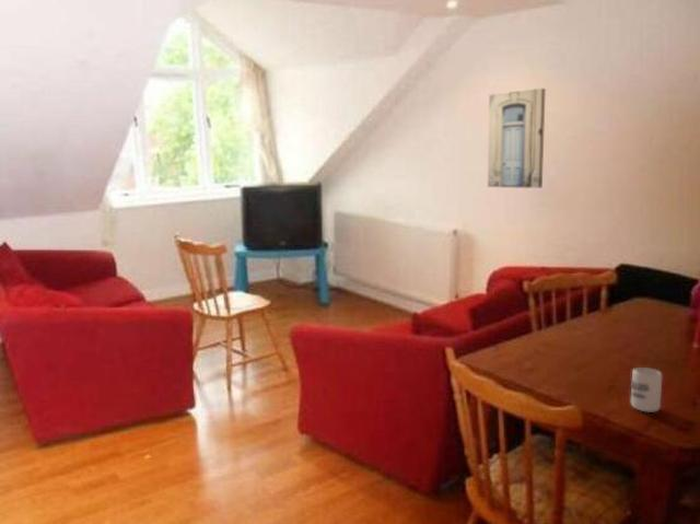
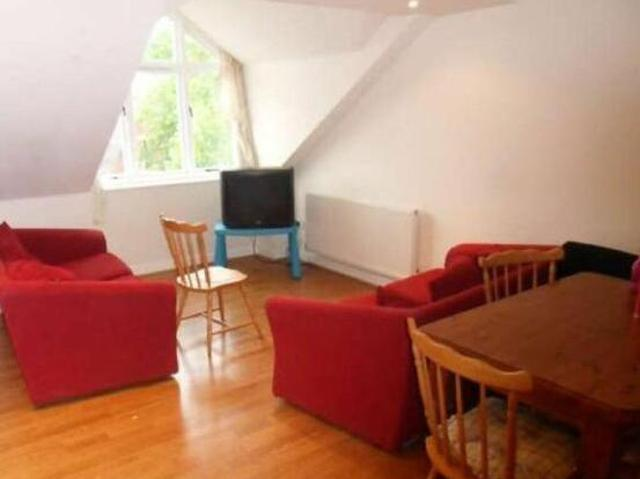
- cup [630,366,663,414]
- wall art [487,88,547,189]
